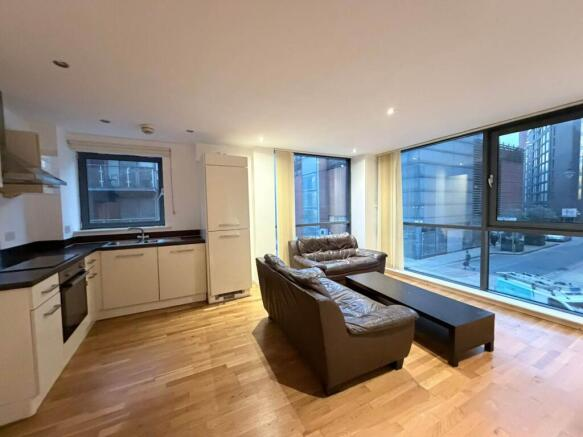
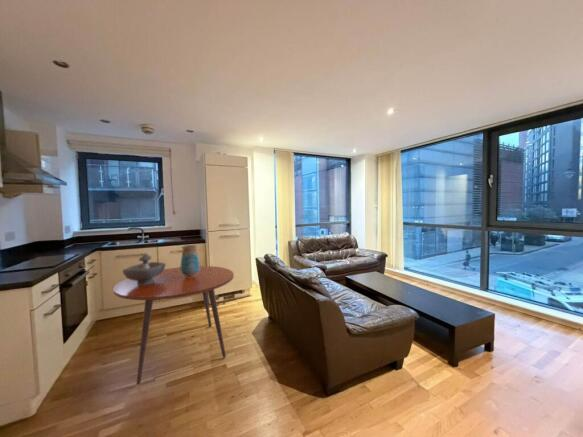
+ vase [179,244,201,278]
+ dining table [112,265,235,385]
+ decorative bowl [122,252,167,285]
